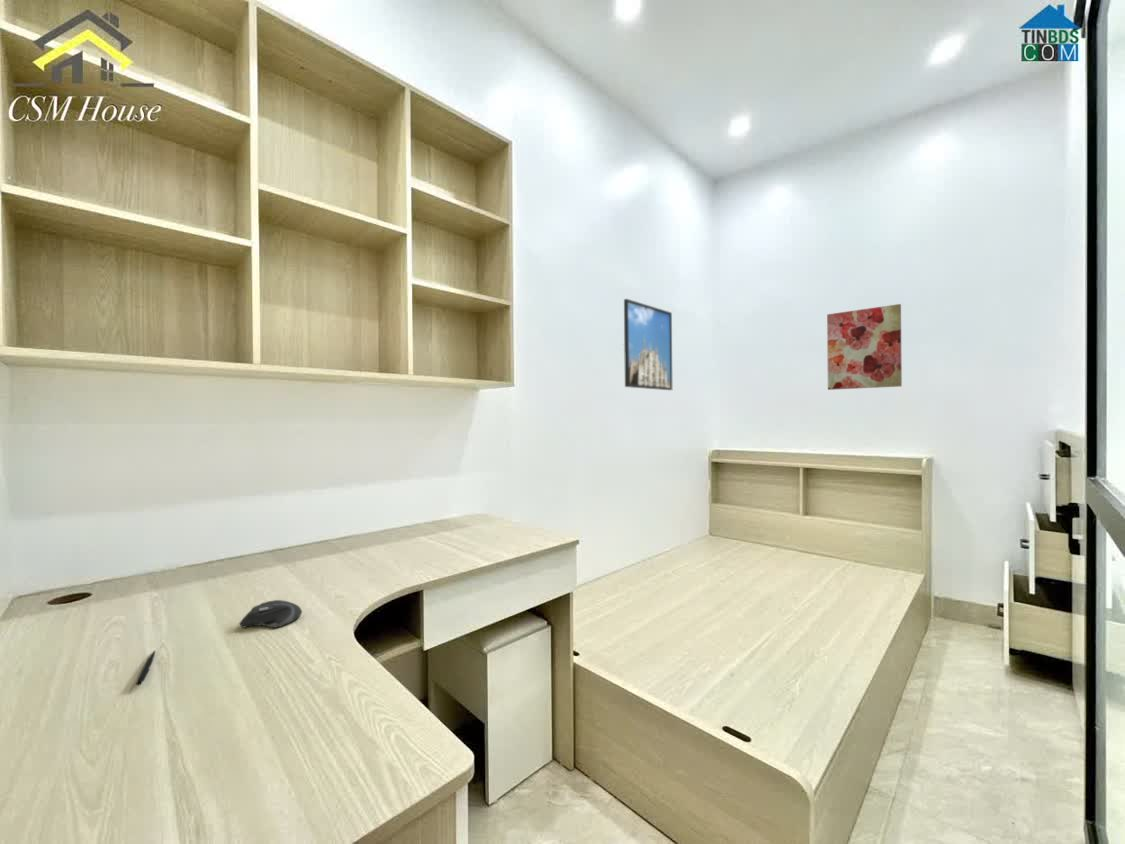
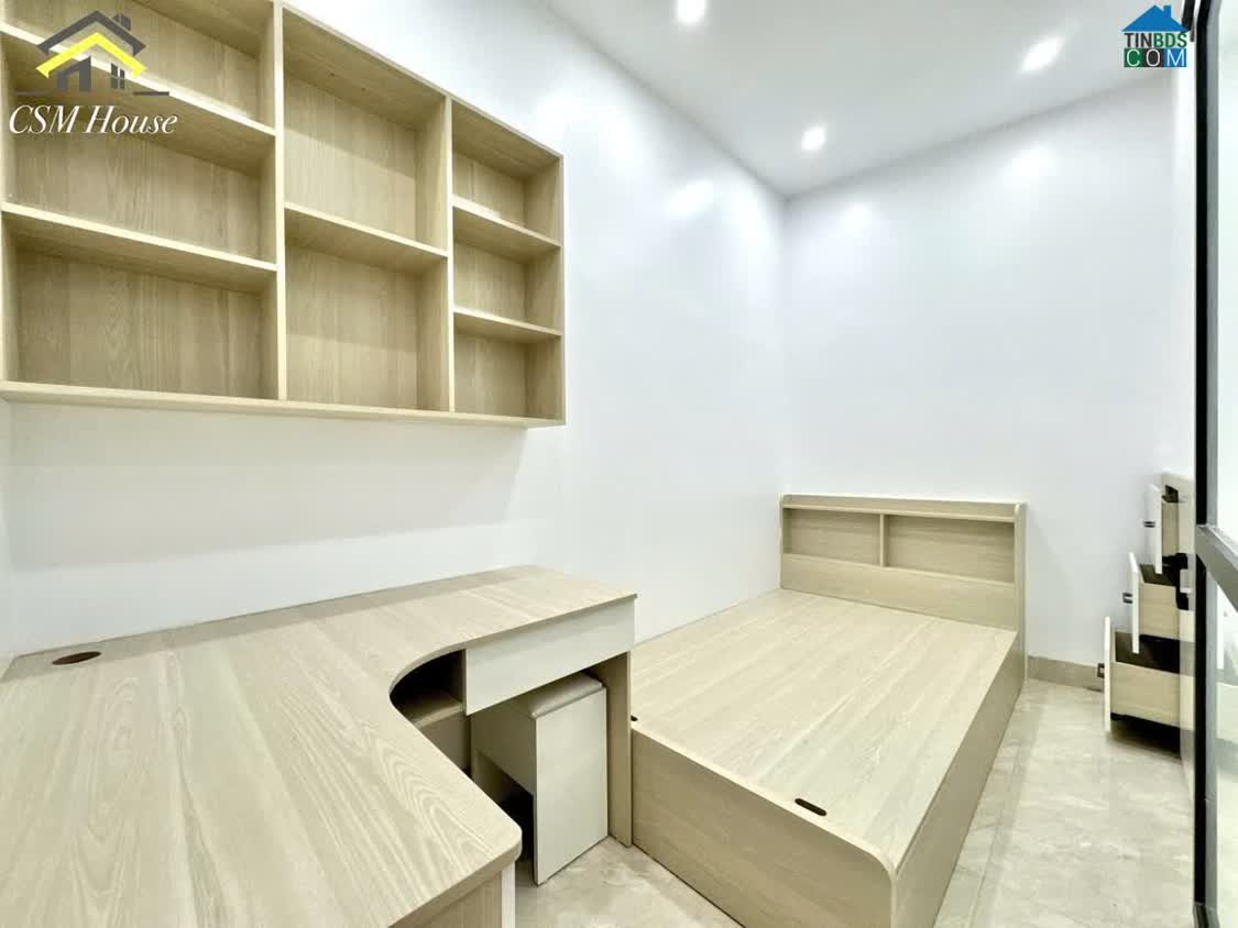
- pen [135,649,156,686]
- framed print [623,298,673,391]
- wall art [826,303,903,391]
- computer mouse [238,599,303,629]
